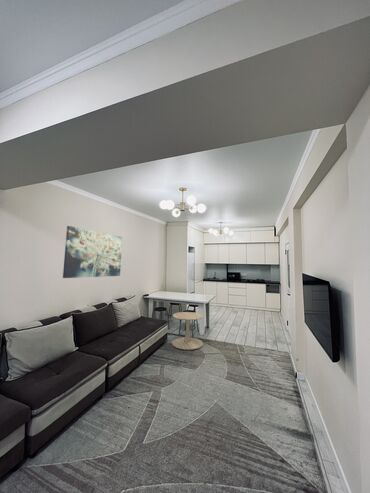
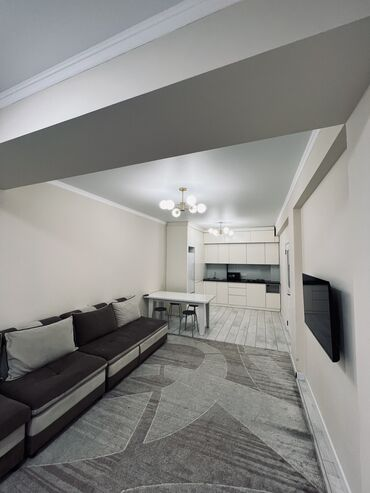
- wall art [62,225,123,279]
- side table [171,311,205,351]
